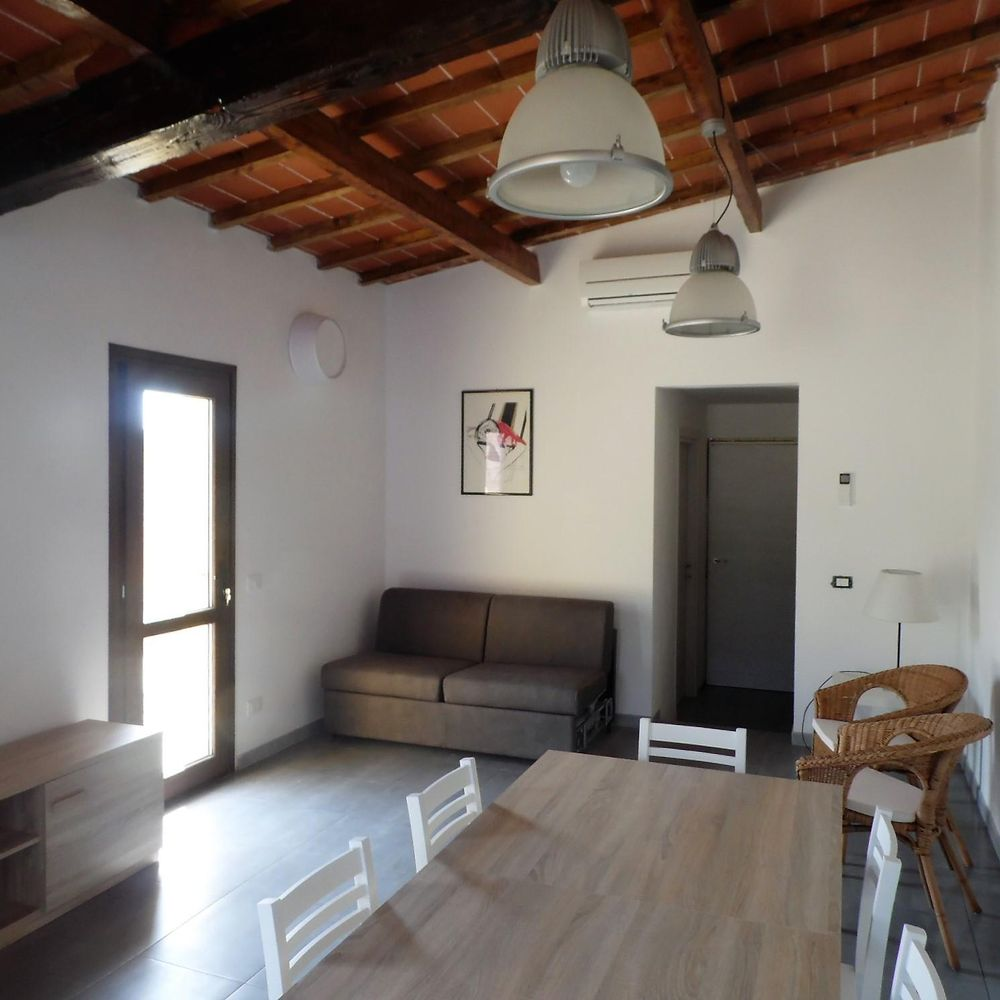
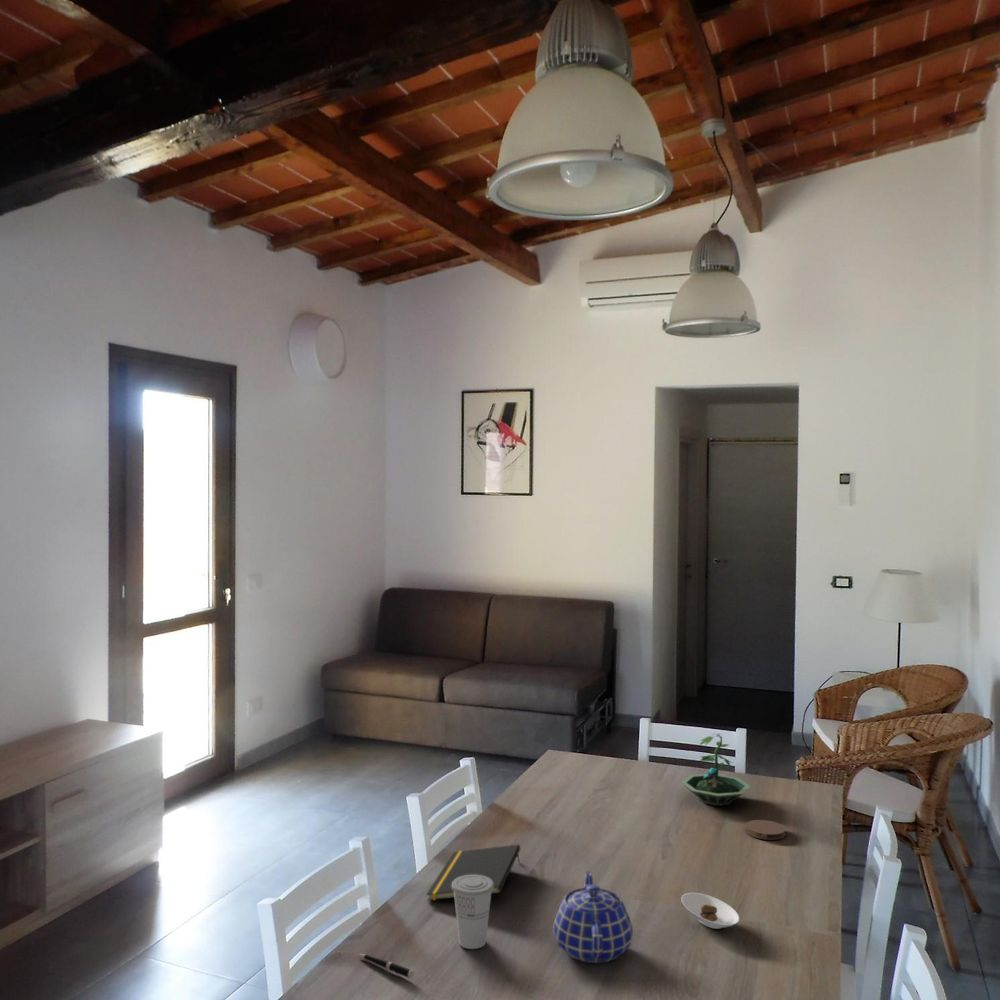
+ saucer [680,892,740,930]
+ cup [452,875,494,950]
+ pen [358,953,415,979]
+ coaster [745,819,787,841]
+ teapot [552,870,634,964]
+ terrarium [680,733,752,807]
+ notepad [425,843,521,901]
